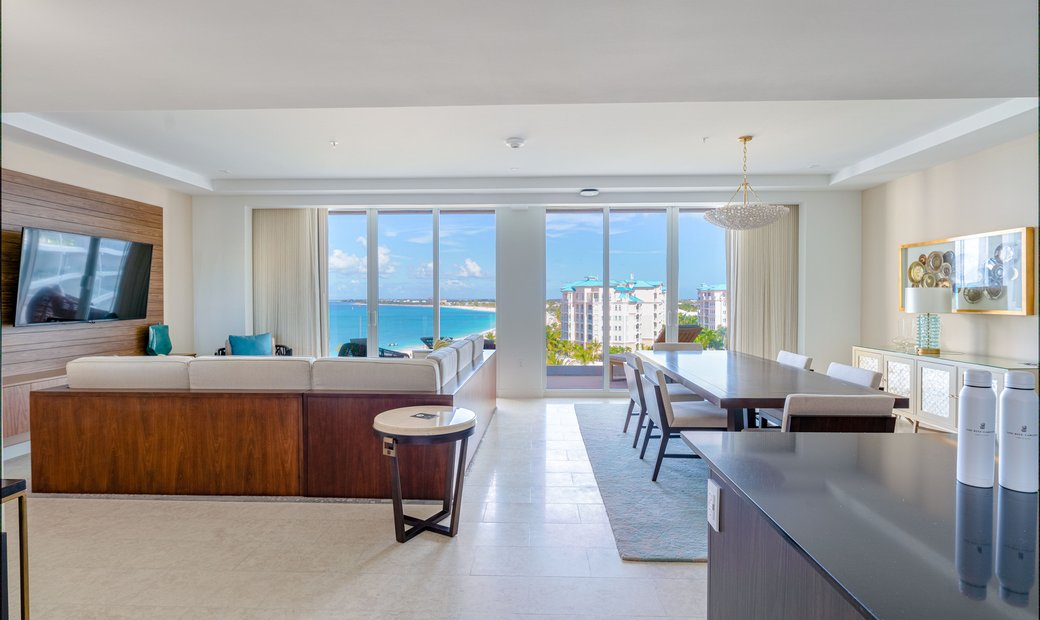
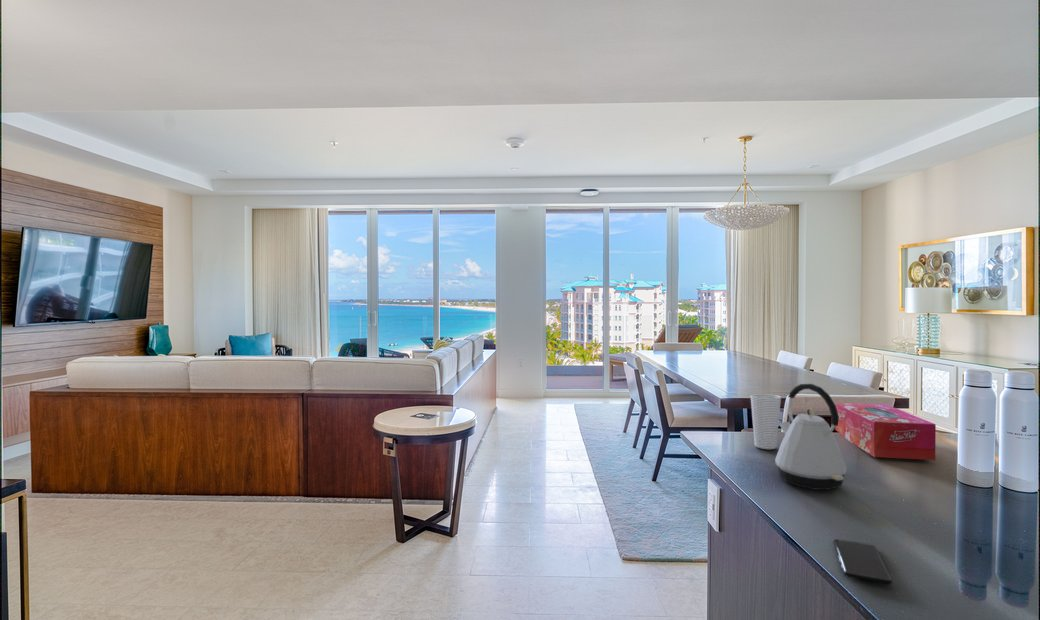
+ cup [750,393,782,450]
+ kettle [774,383,848,491]
+ smartphone [833,538,893,585]
+ tissue box [834,402,937,461]
